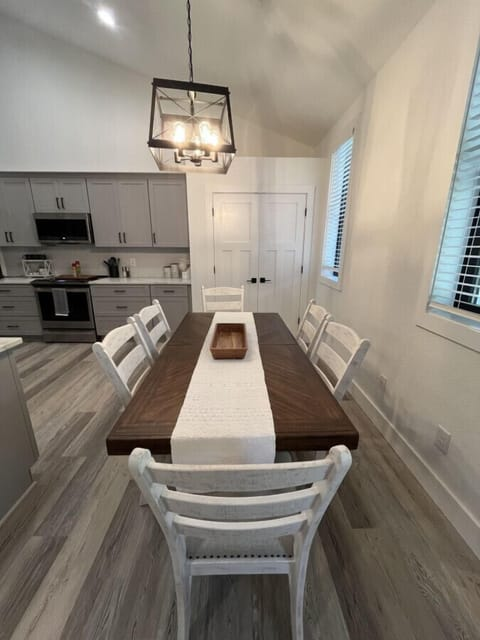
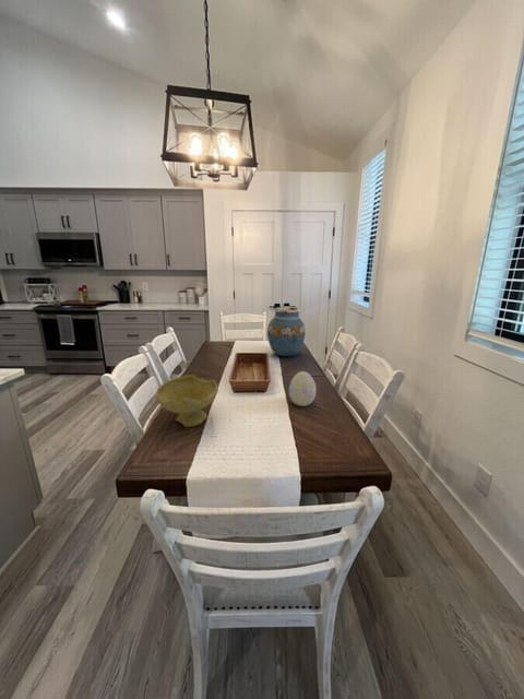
+ vase [266,306,307,357]
+ decorative egg [288,370,318,407]
+ bowl [155,375,219,428]
